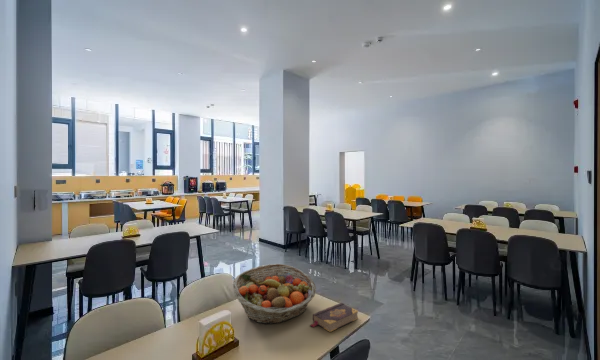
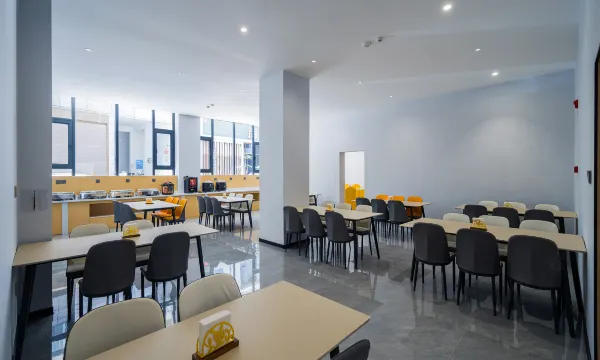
- fruit basket [232,263,317,325]
- book [309,302,359,333]
